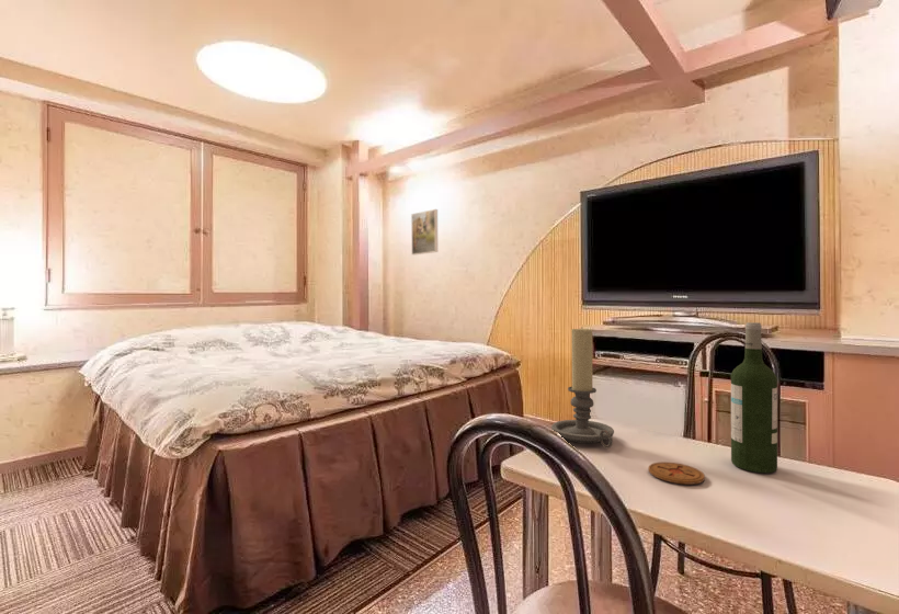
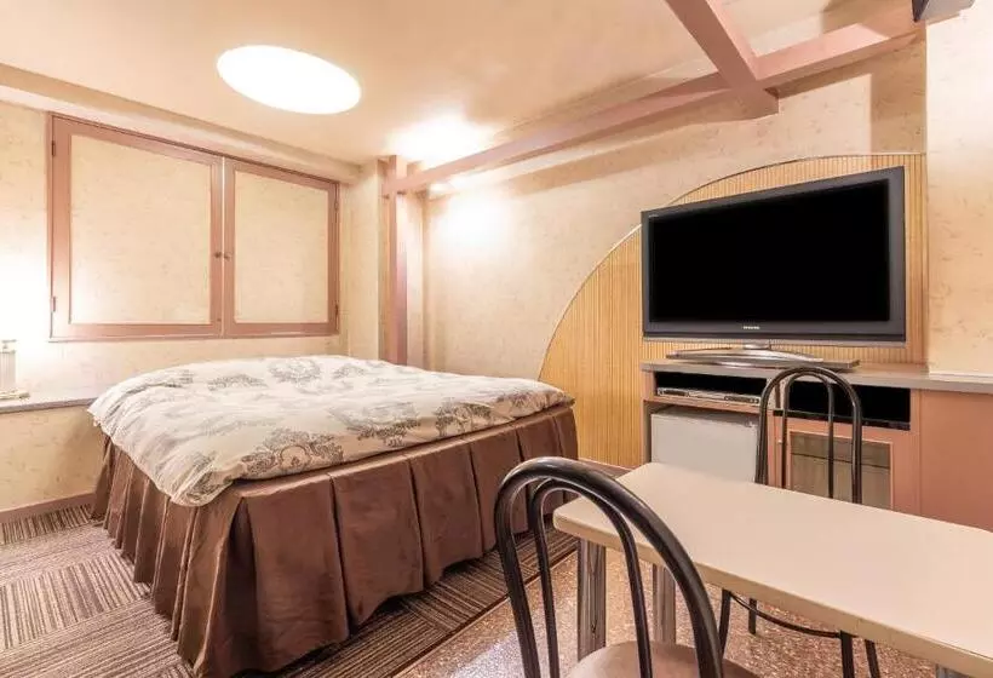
- wine bottle [730,321,778,474]
- coaster [647,462,706,486]
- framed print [410,208,439,255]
- candle holder [550,326,615,450]
